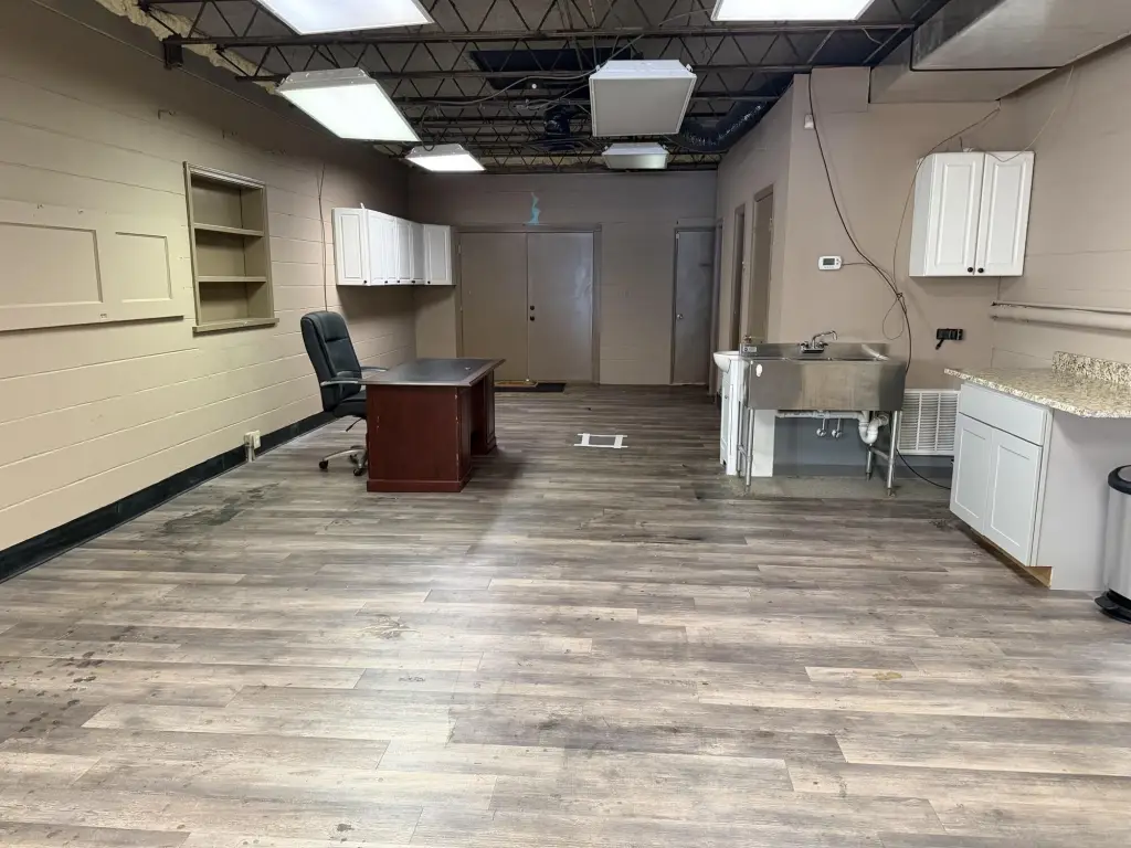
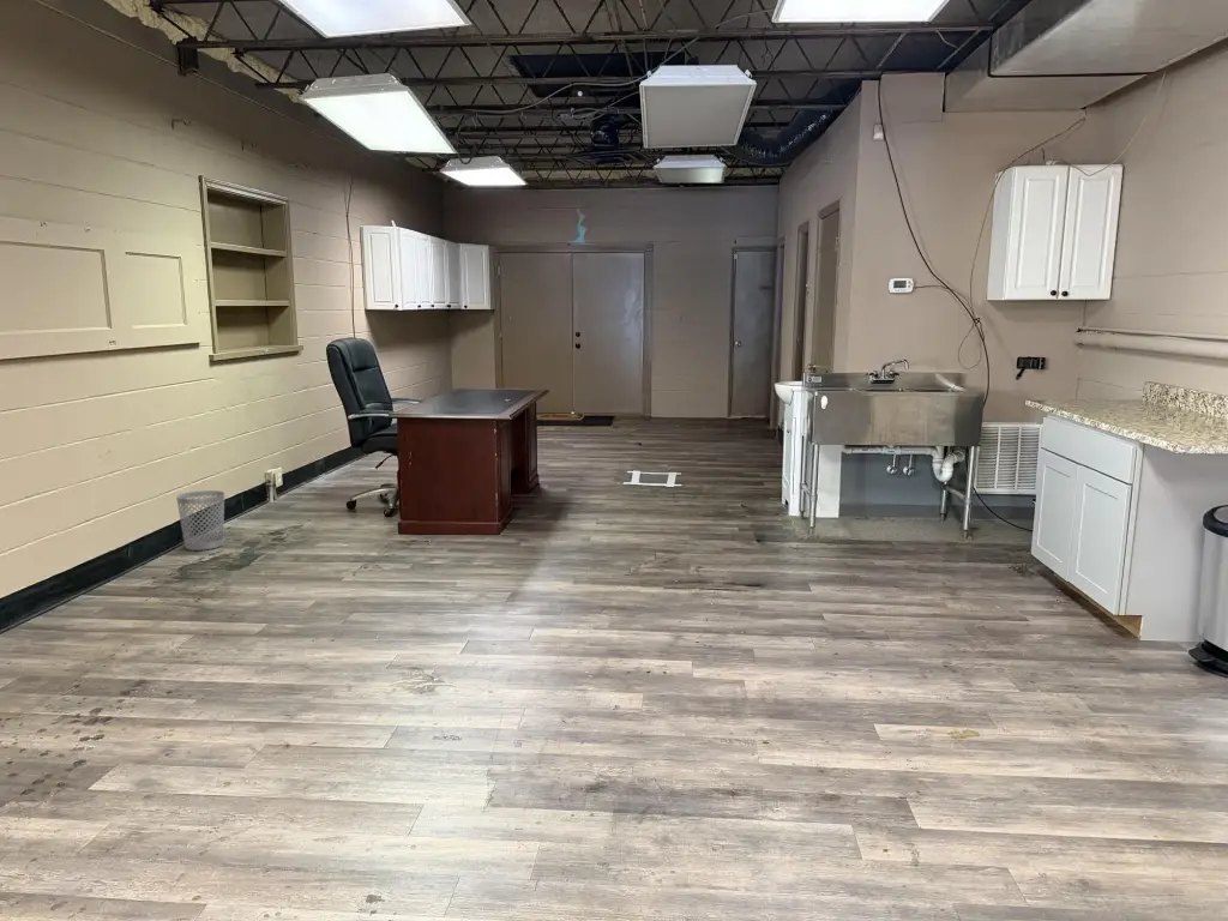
+ wastebasket [175,489,225,552]
